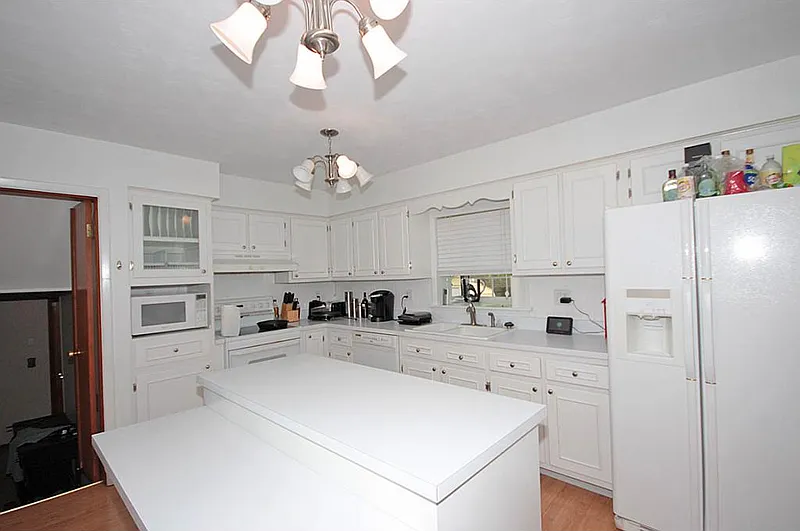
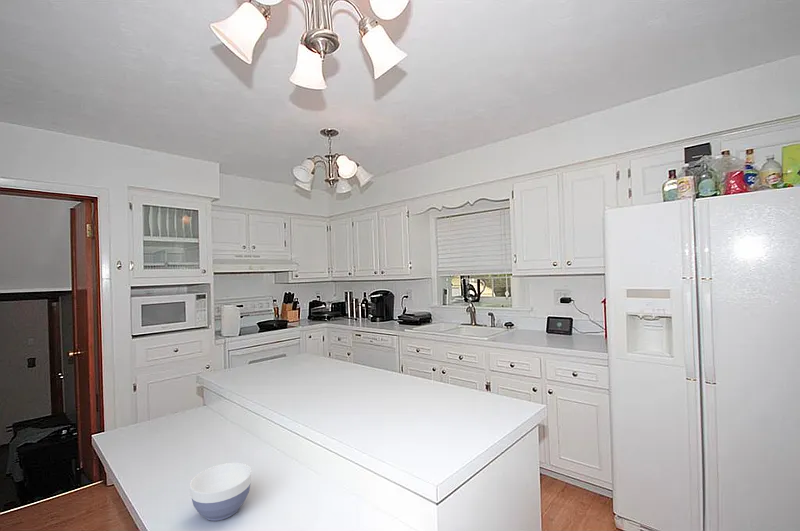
+ bowl [189,462,252,522]
